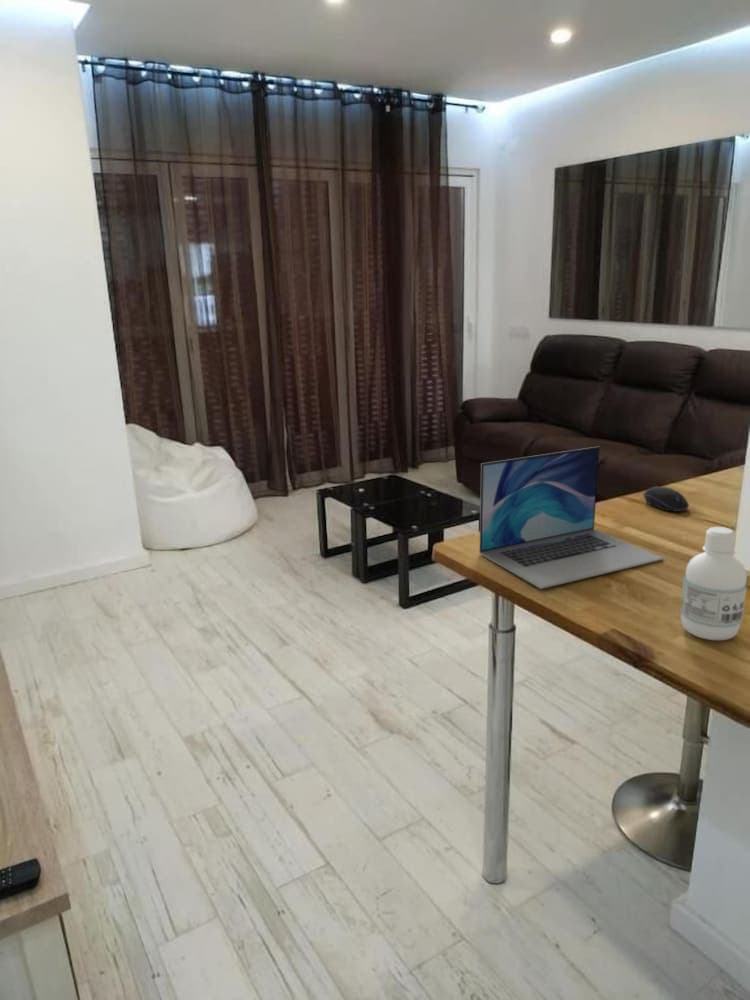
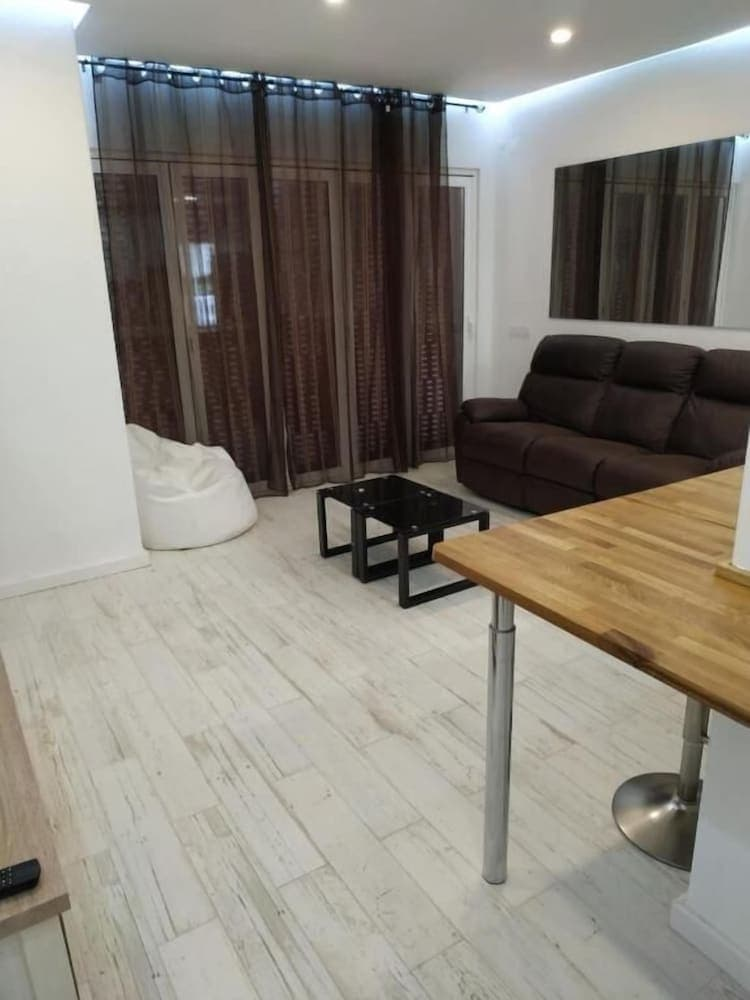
- laptop [478,446,665,590]
- computer mouse [643,486,690,513]
- bottle [679,526,748,641]
